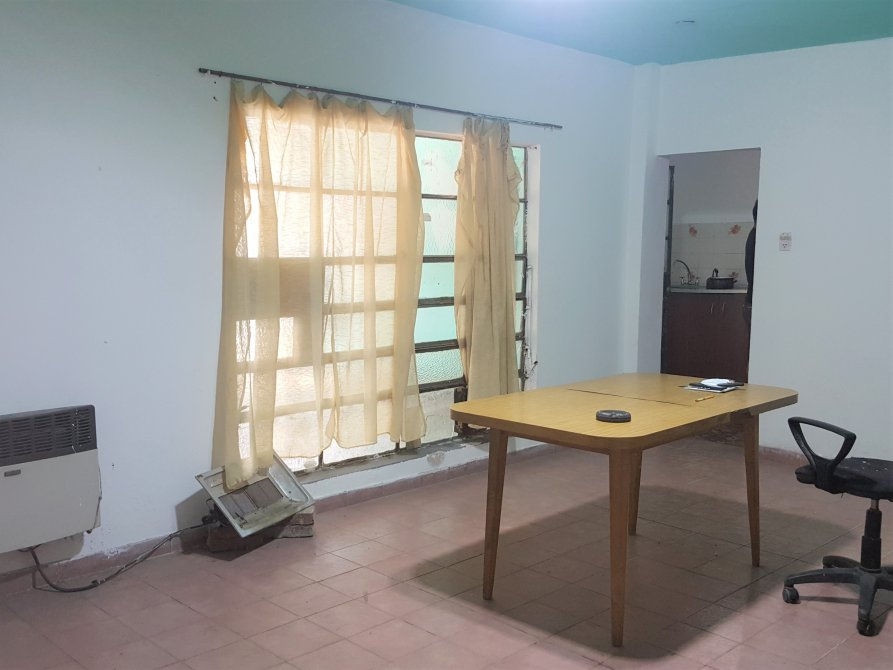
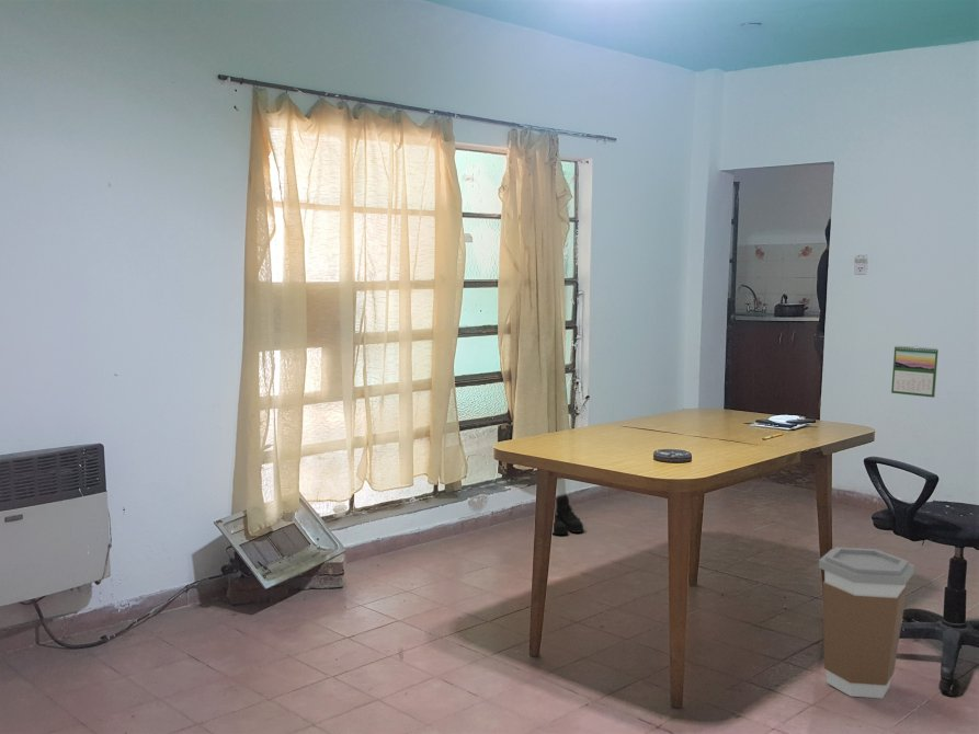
+ calendar [890,345,940,399]
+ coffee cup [818,546,915,699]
+ boots [551,494,584,536]
